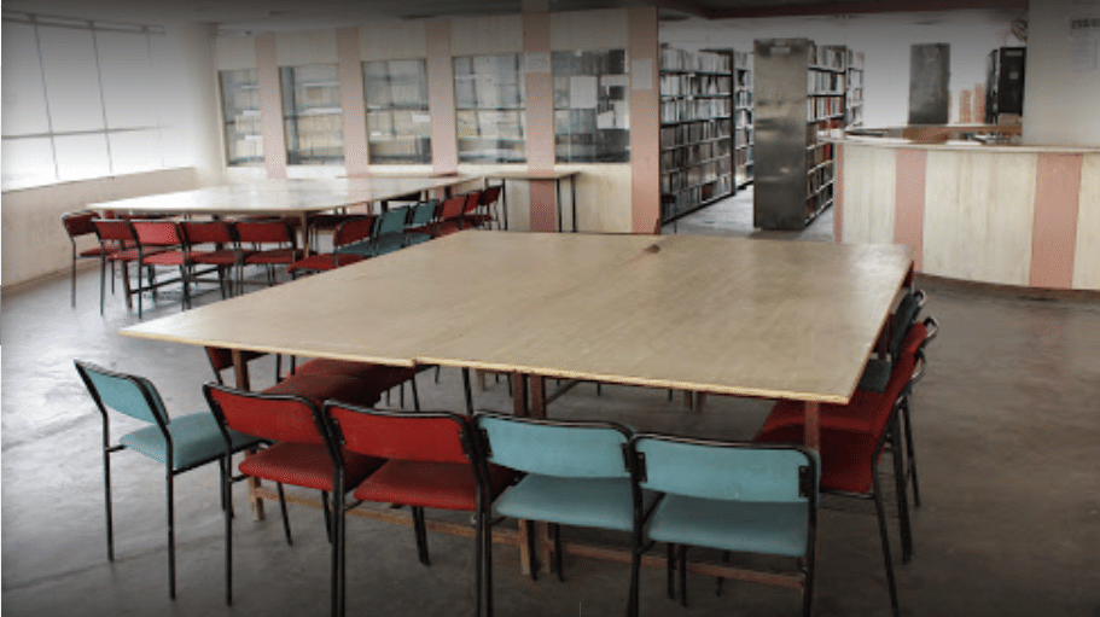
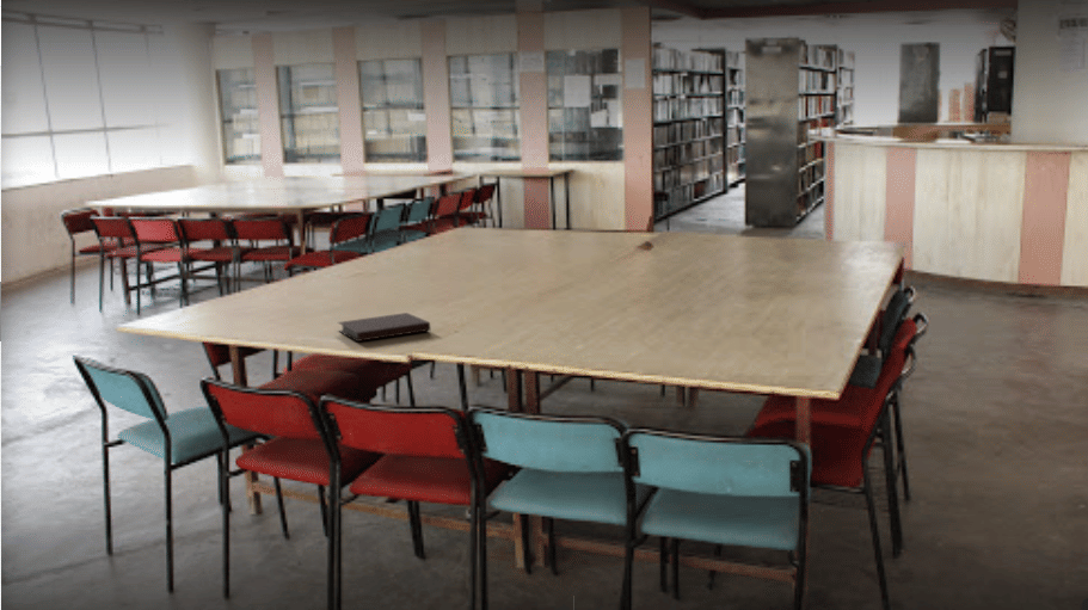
+ notebook [337,312,431,343]
